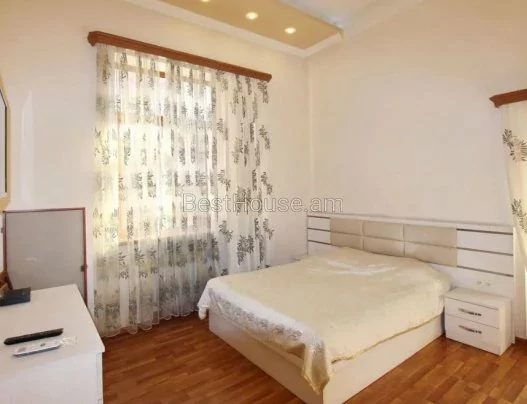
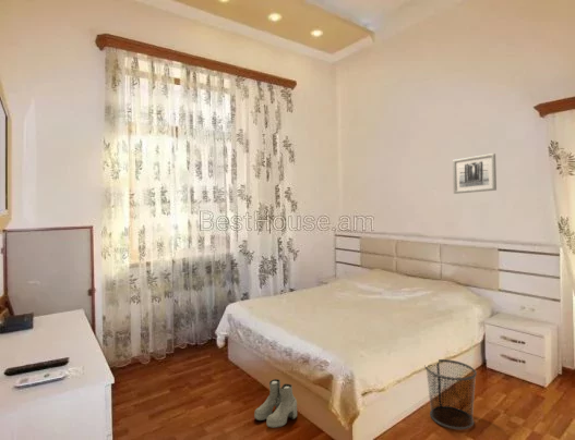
+ waste bin [424,358,478,430]
+ boots [253,378,298,429]
+ wall art [452,152,498,195]
